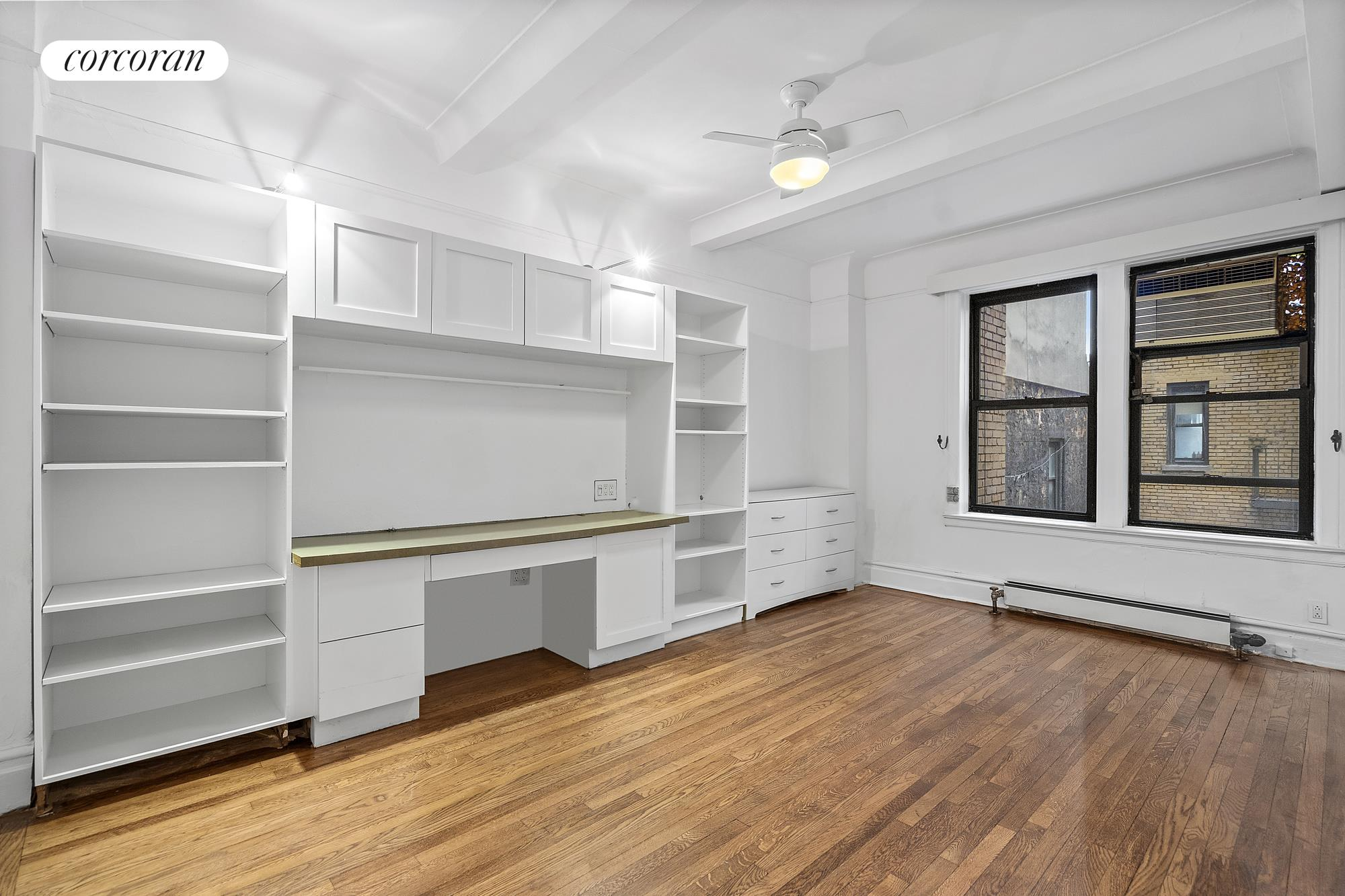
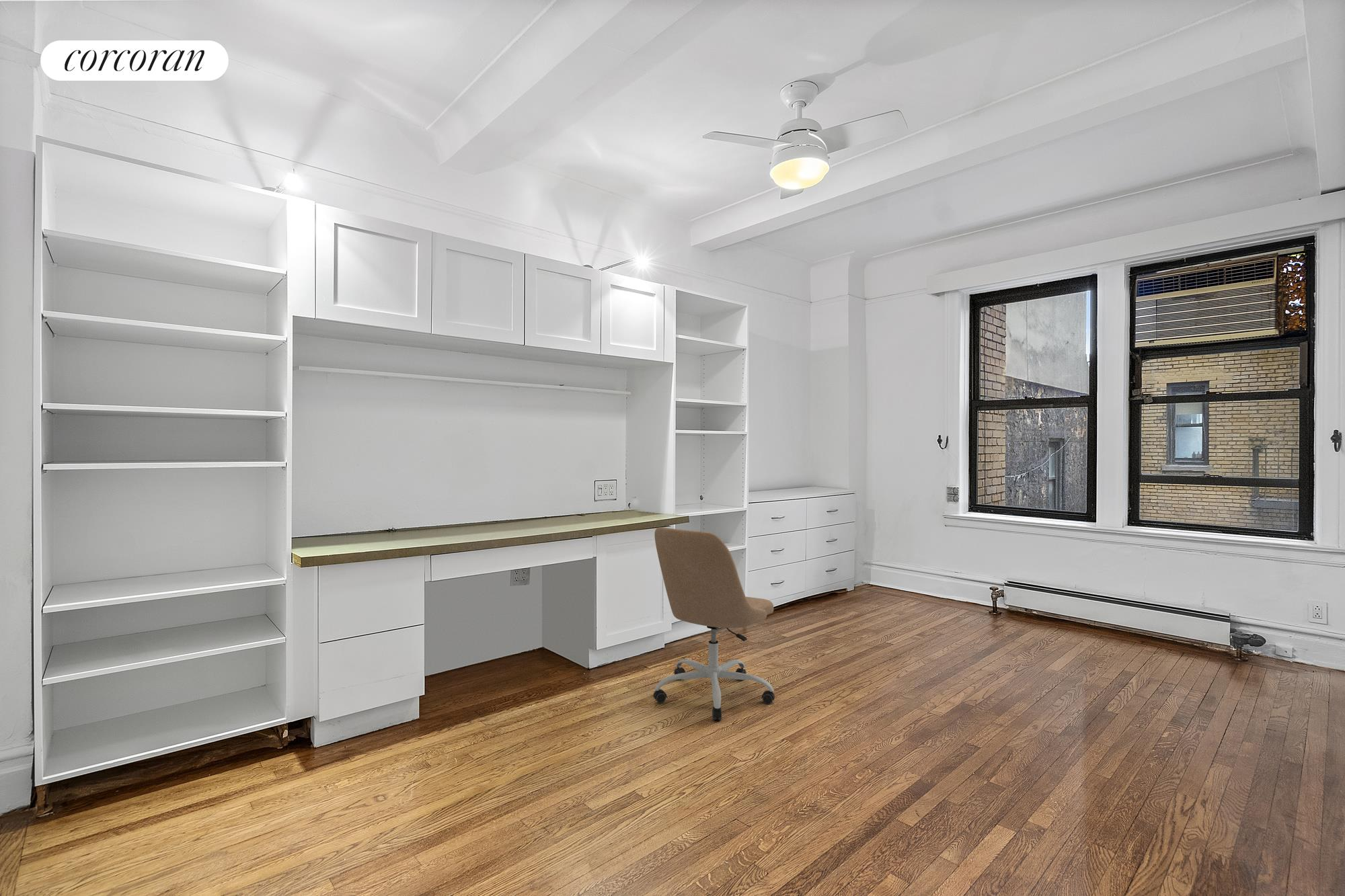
+ office chair [652,527,775,721]
